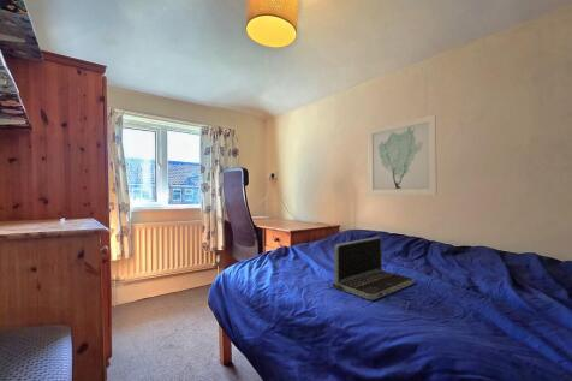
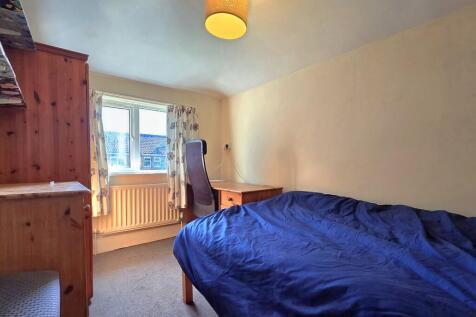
- wall art [367,113,439,196]
- laptop [328,236,416,302]
